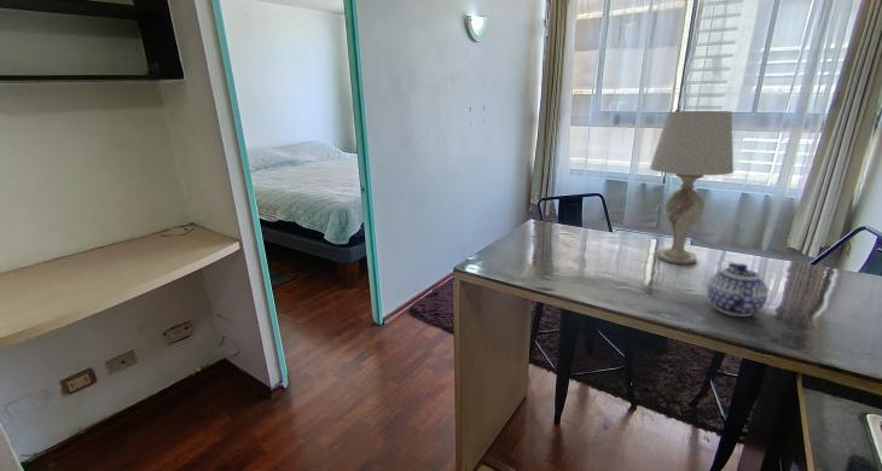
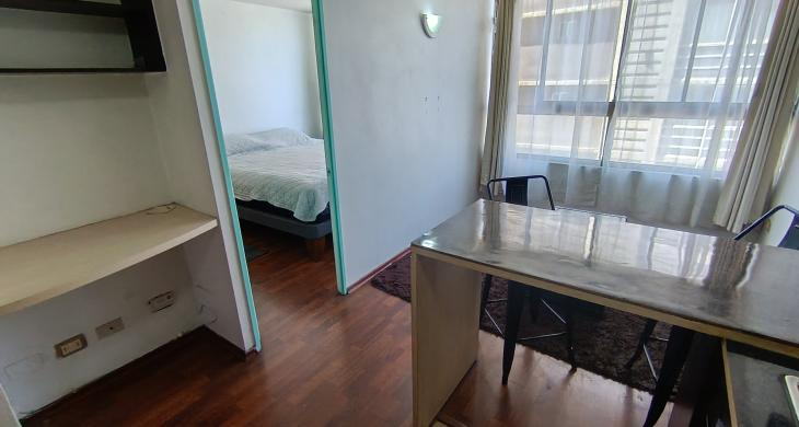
- table lamp [649,110,735,264]
- teapot [706,261,770,318]
